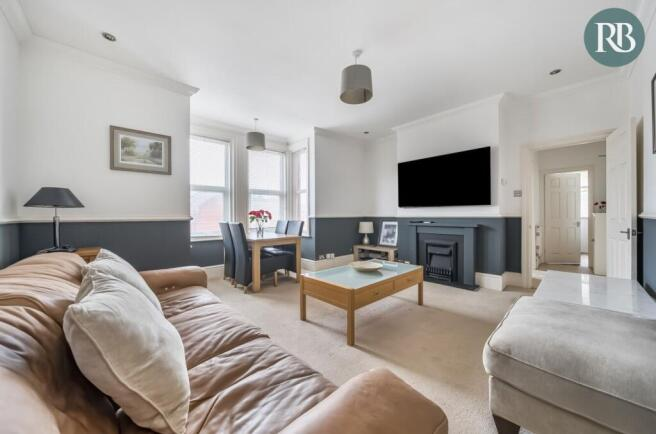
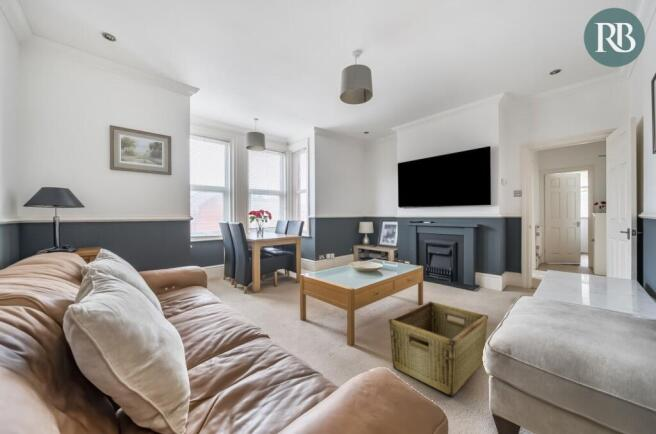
+ hamper [388,300,489,398]
